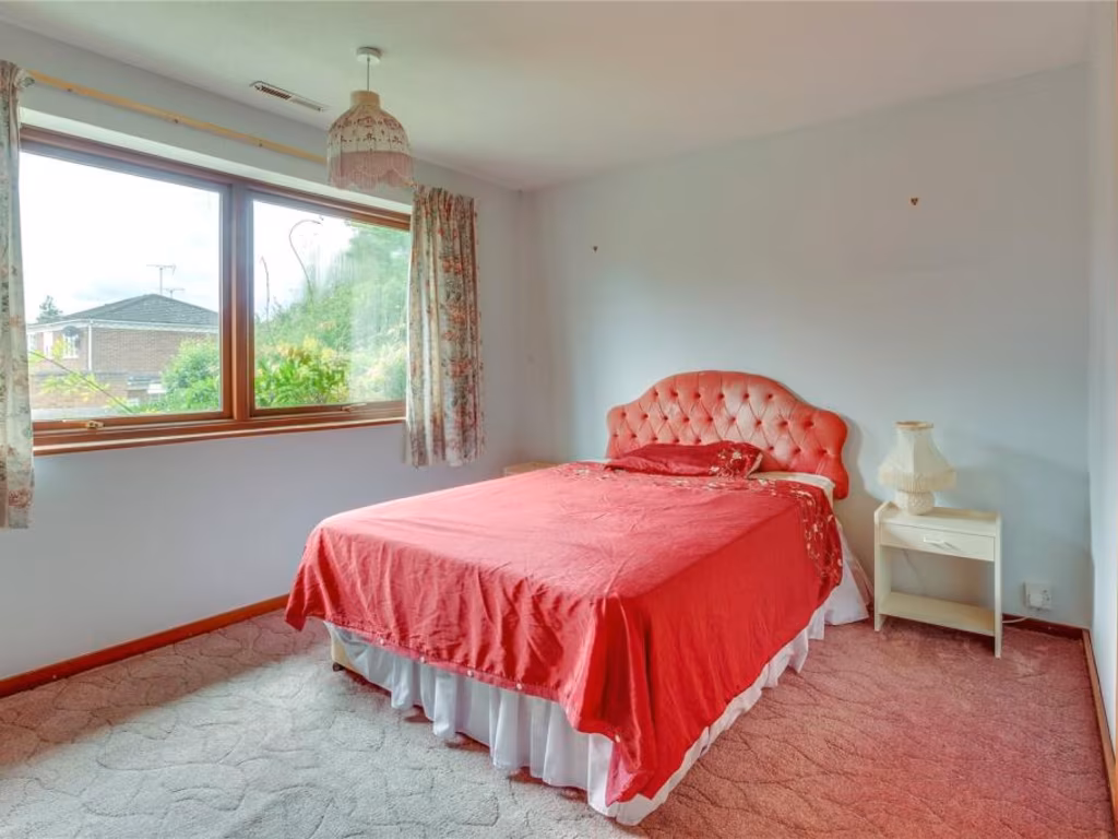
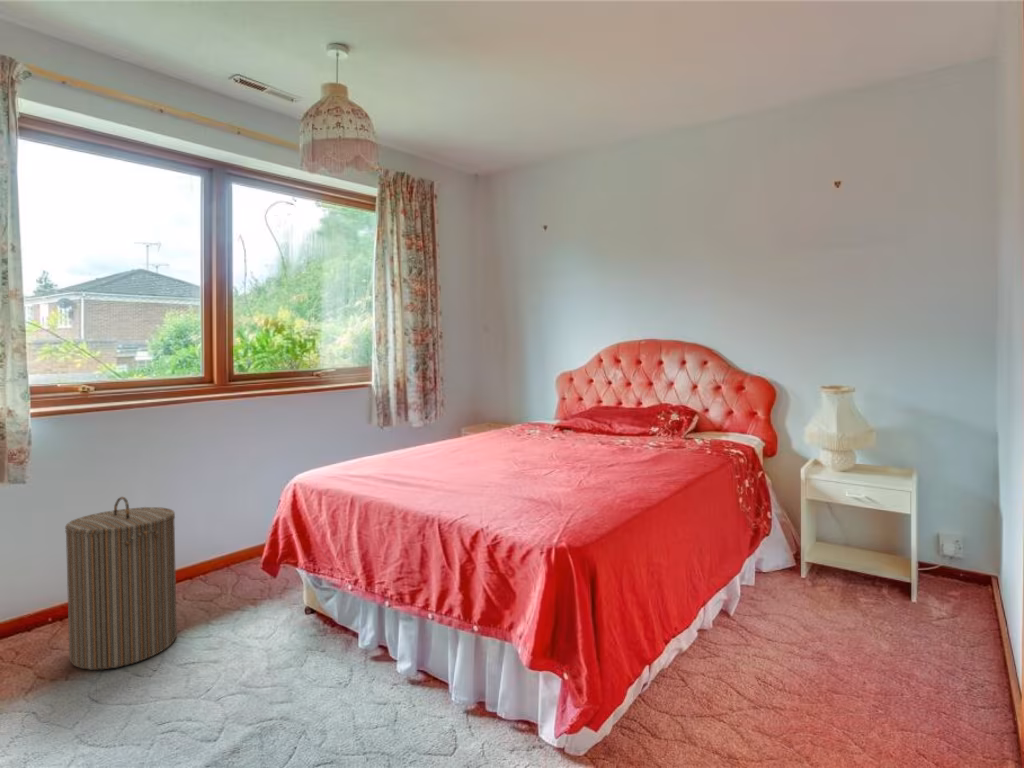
+ laundry hamper [64,496,178,671]
